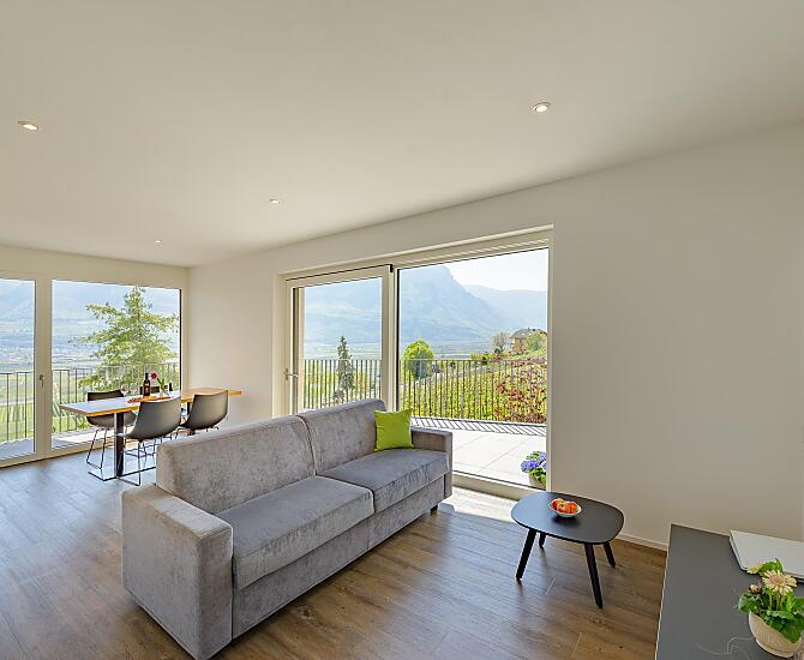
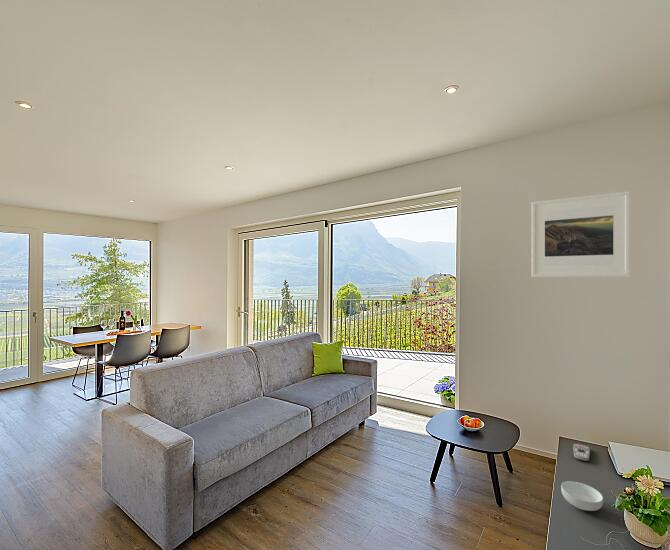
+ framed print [531,190,631,278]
+ cereal bowl [560,480,604,512]
+ remote control [572,443,591,462]
